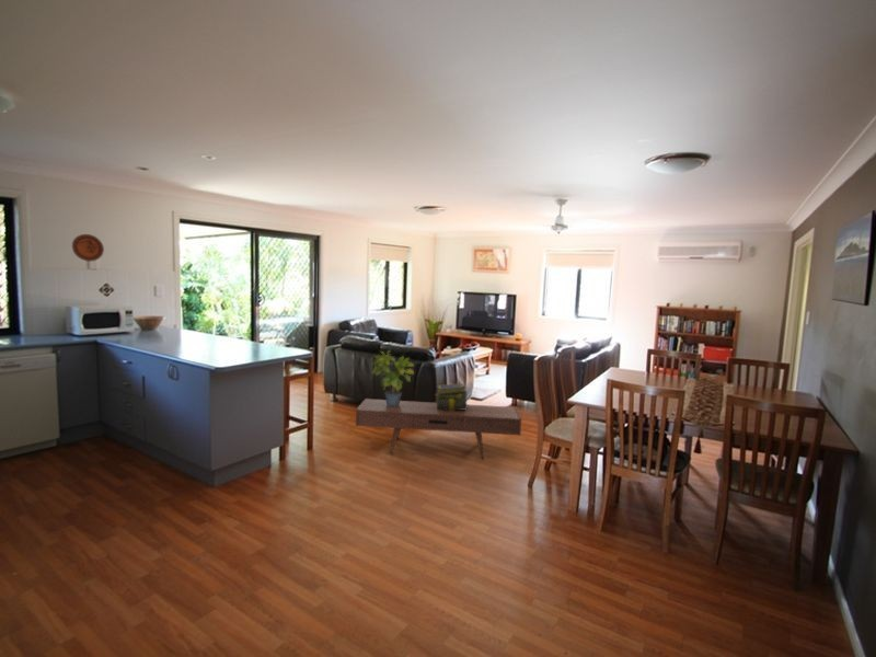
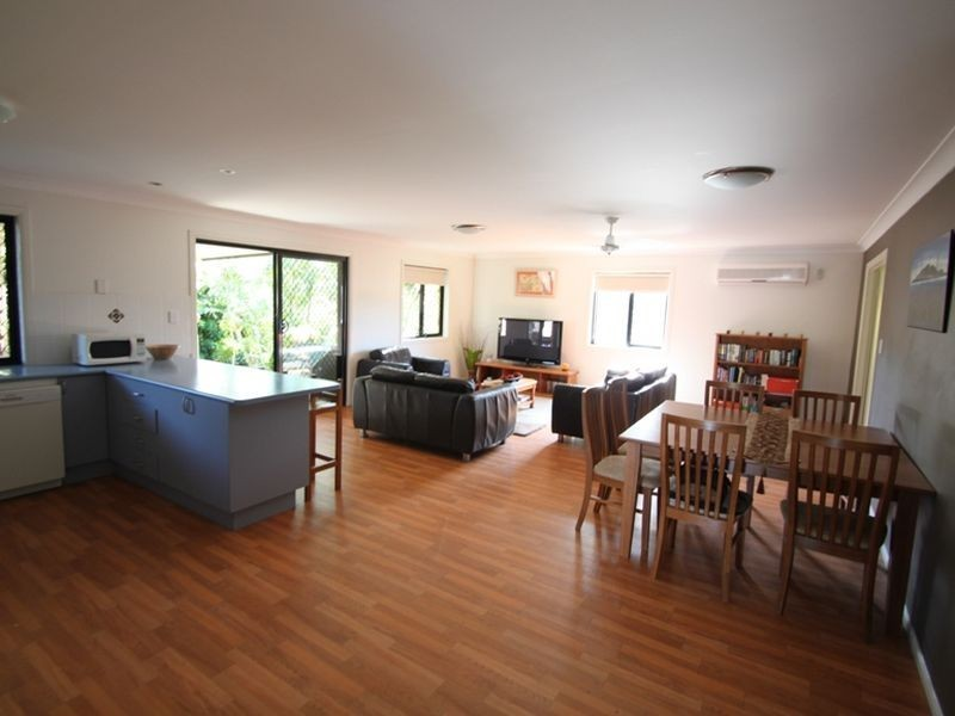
- decorative plate [71,233,105,263]
- potted plant [369,349,415,406]
- stack of books [434,382,469,411]
- coffee table [355,397,522,460]
